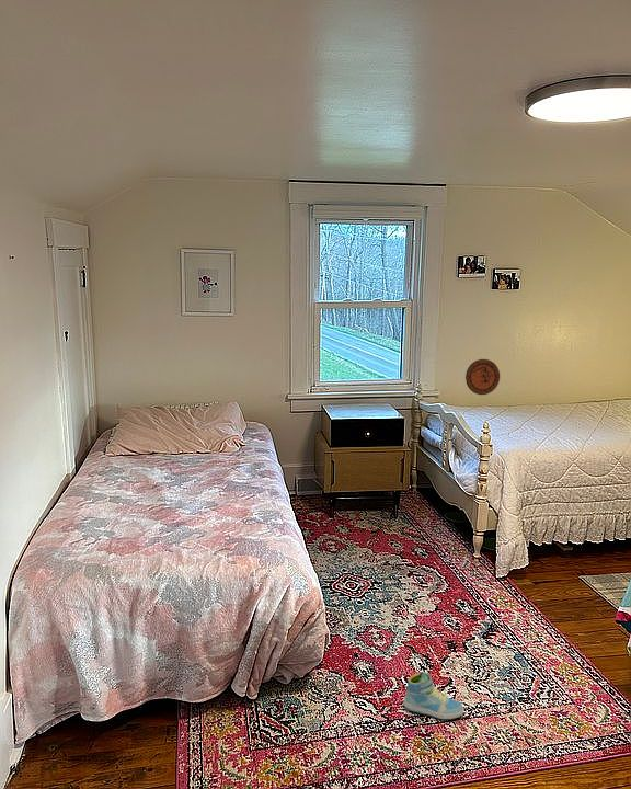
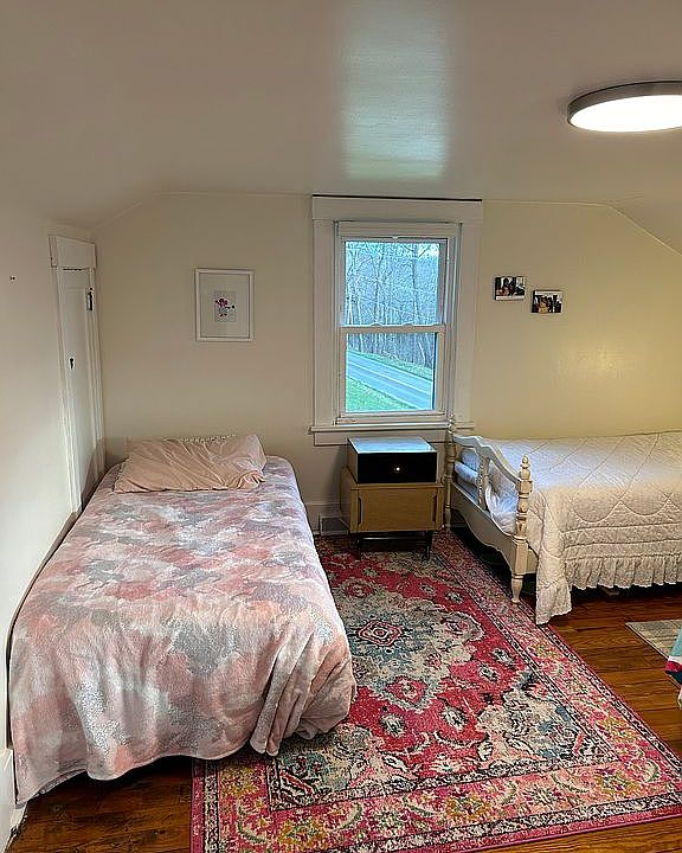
- sneaker [403,671,464,720]
- decorative plate [464,358,501,396]
